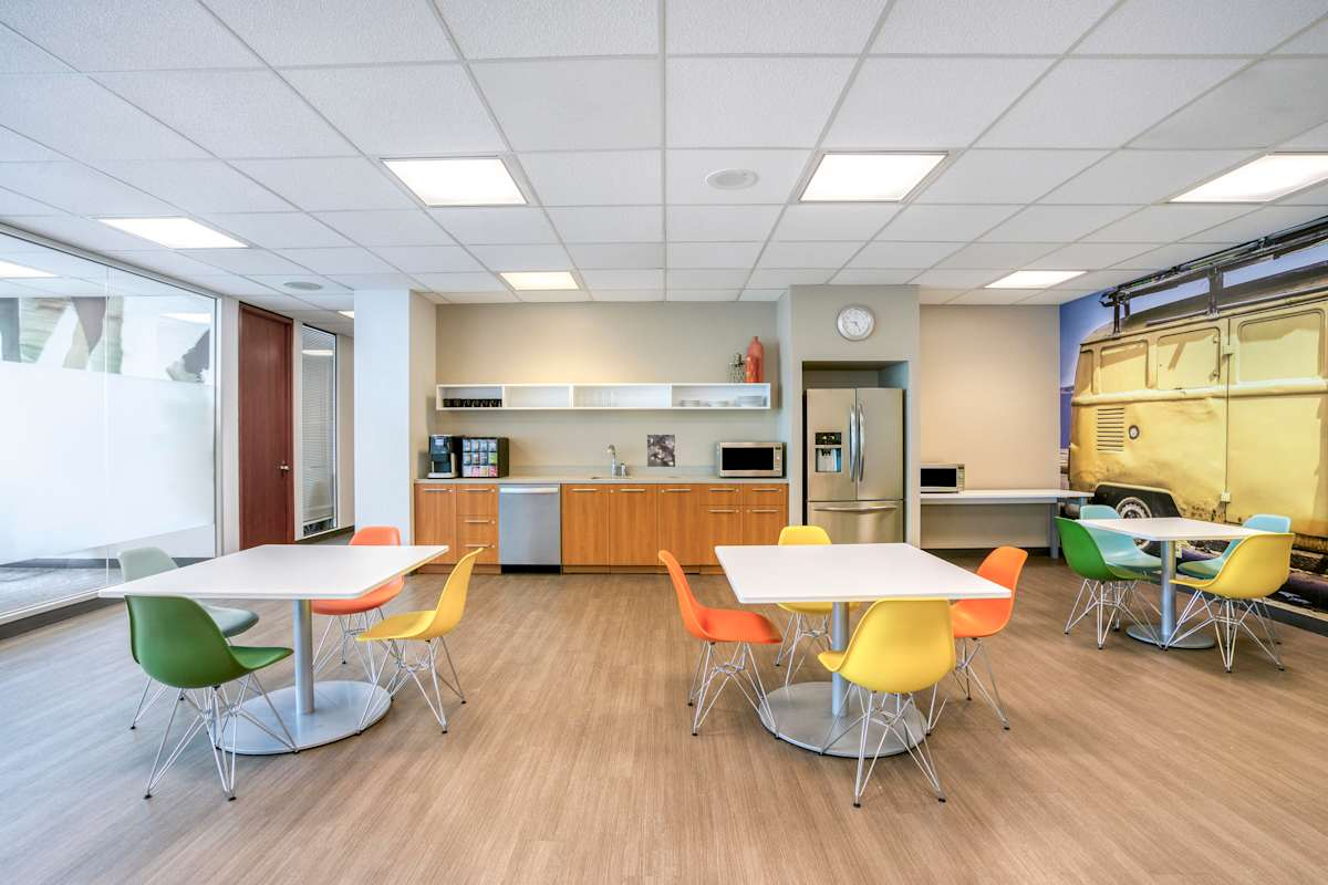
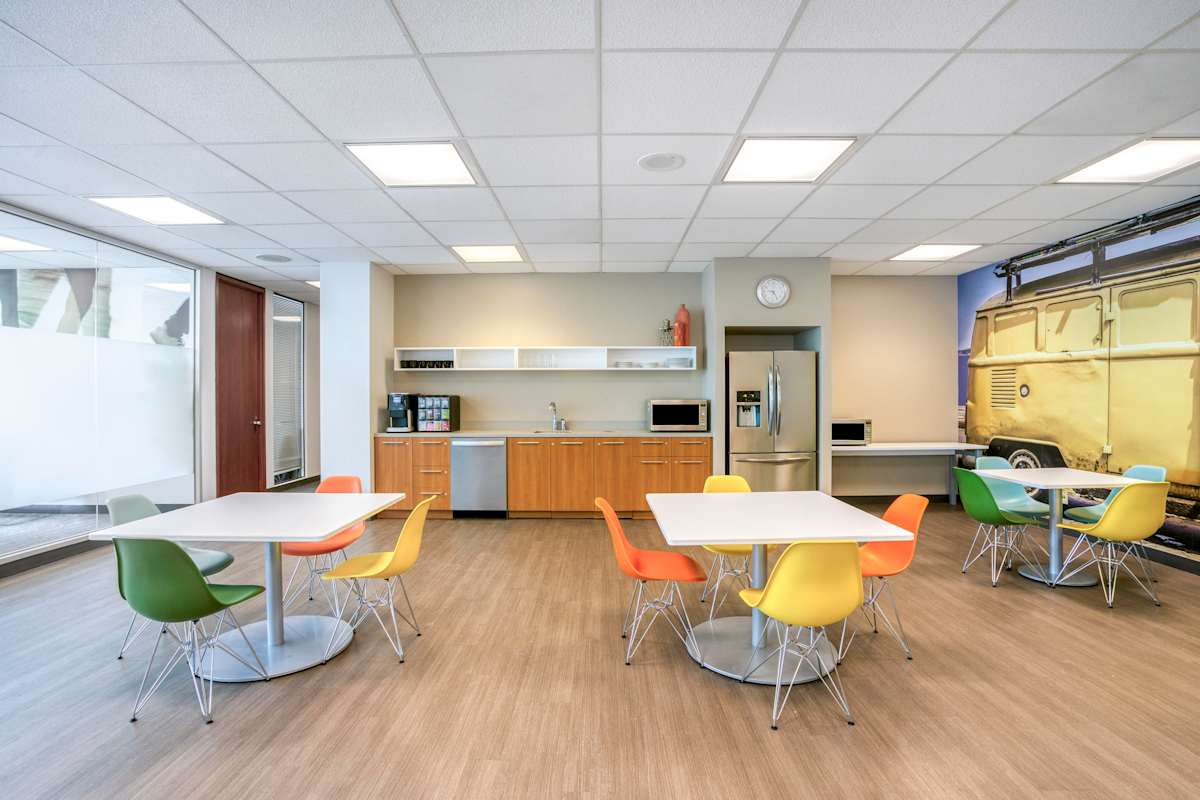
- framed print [645,433,676,468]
